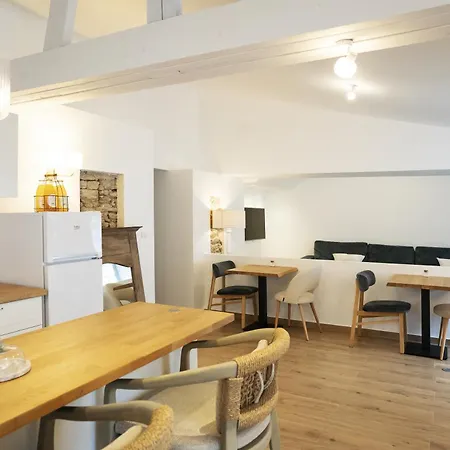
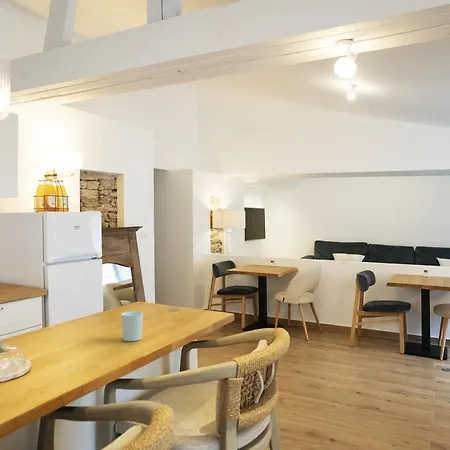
+ cup [120,310,144,342]
